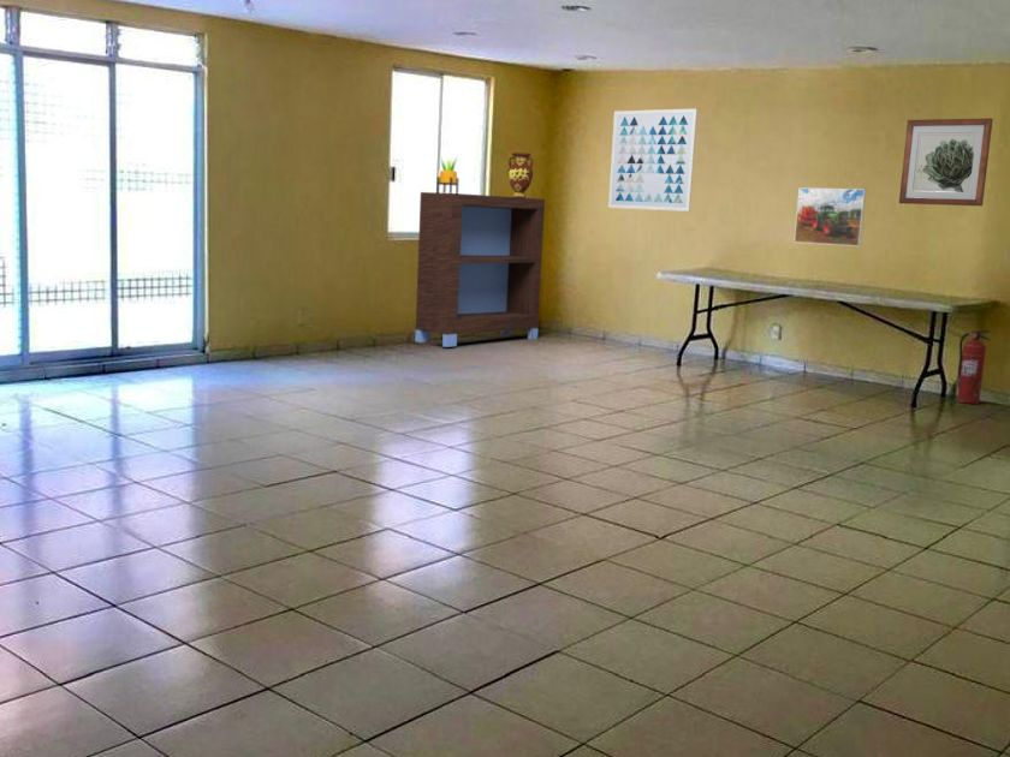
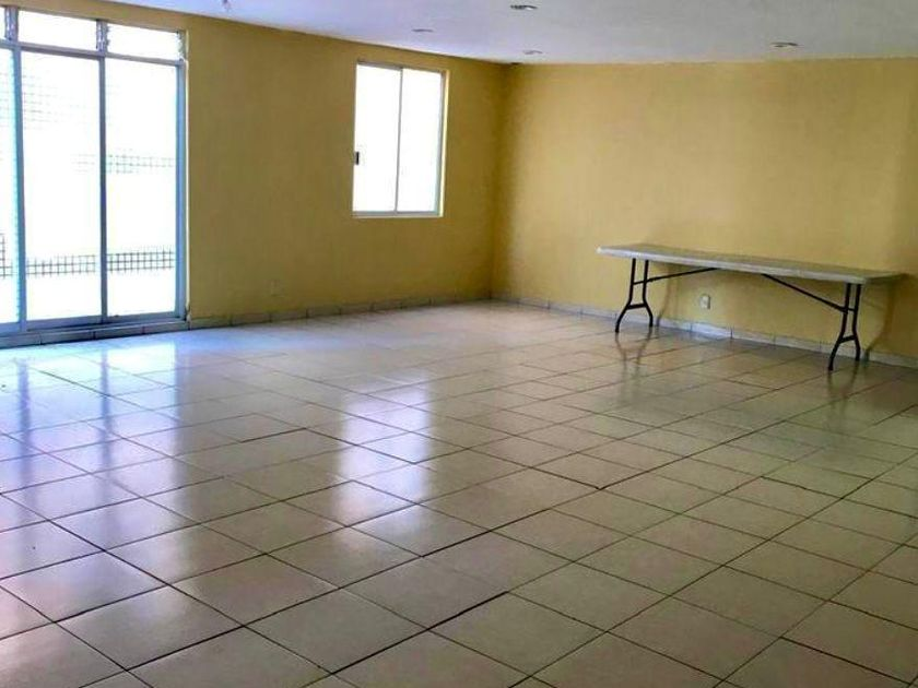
- potted plant [435,154,461,193]
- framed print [794,186,867,248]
- wall art [898,117,994,207]
- decorative urn [507,151,534,198]
- wall art [607,108,699,213]
- fire extinguisher [955,329,992,405]
- bookshelf [414,191,546,348]
